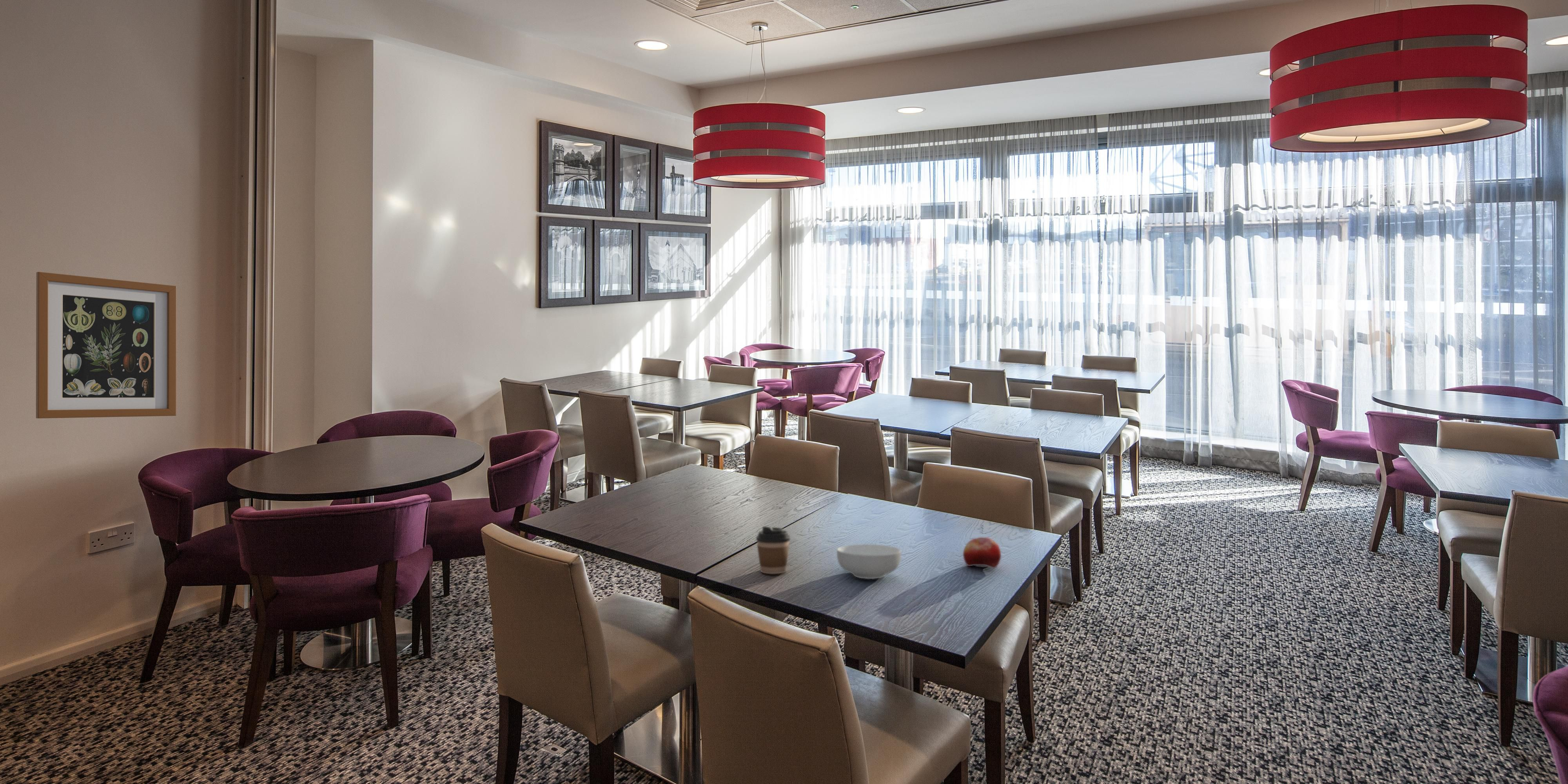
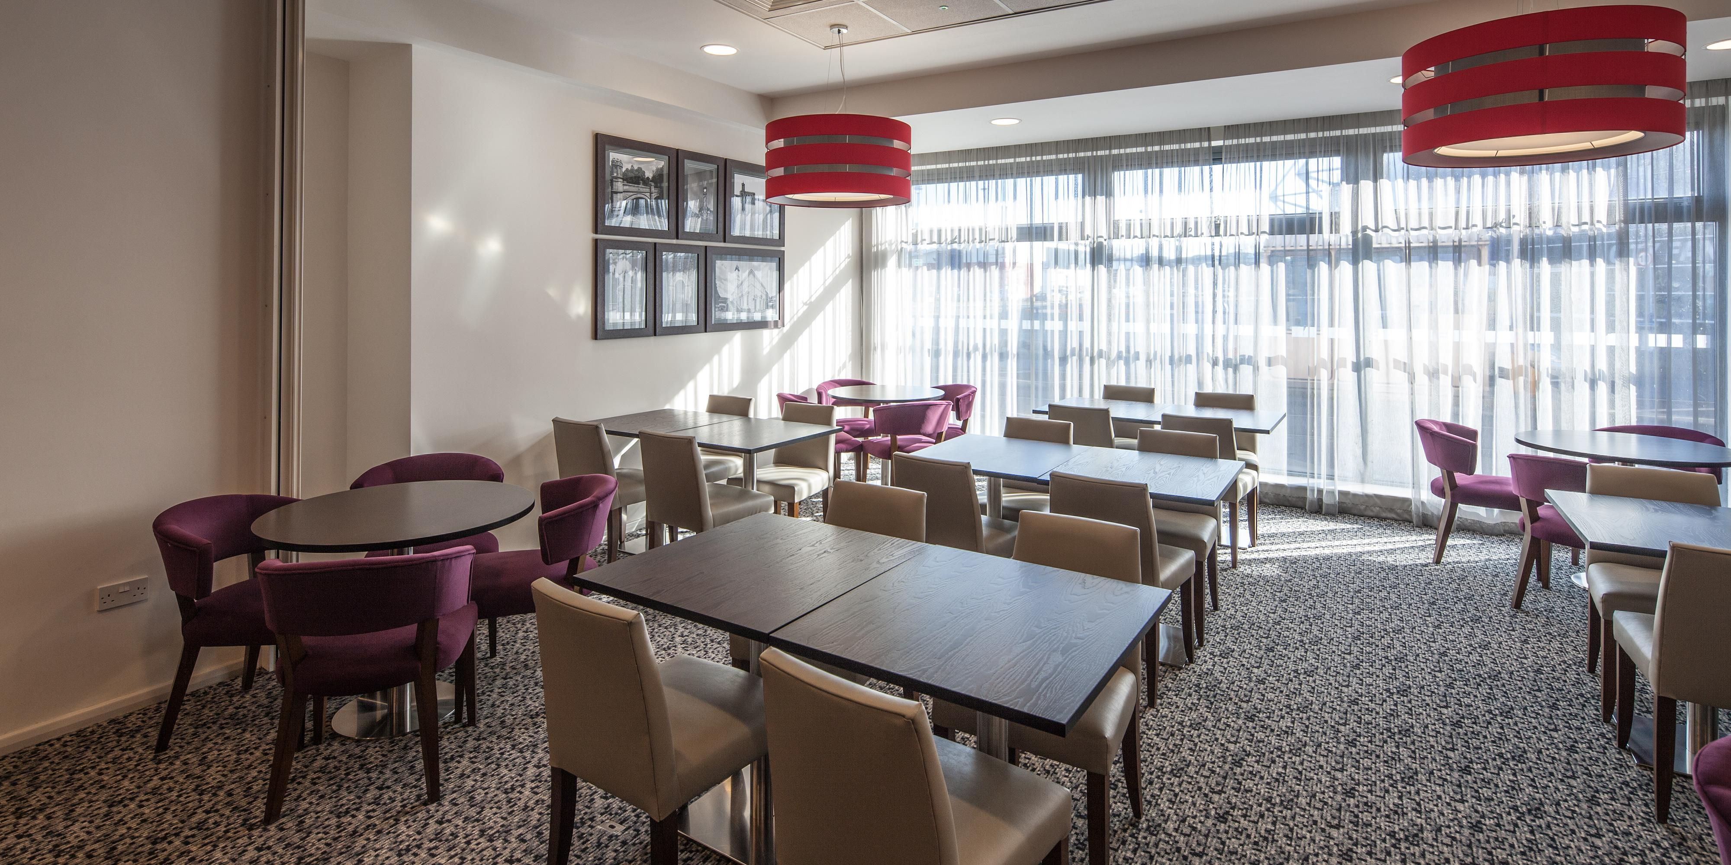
- wall art [36,272,177,419]
- cereal bowl [837,544,902,579]
- fruit [963,537,1002,569]
- coffee cup [756,526,791,574]
